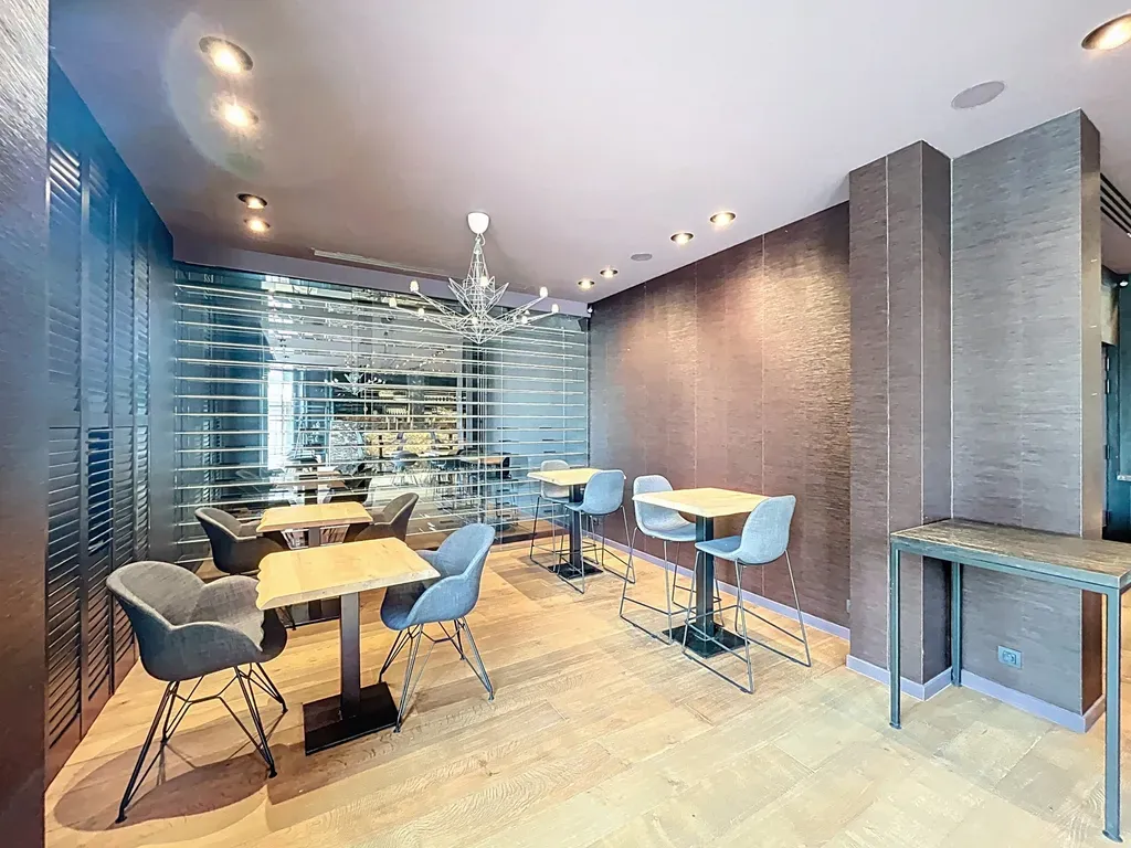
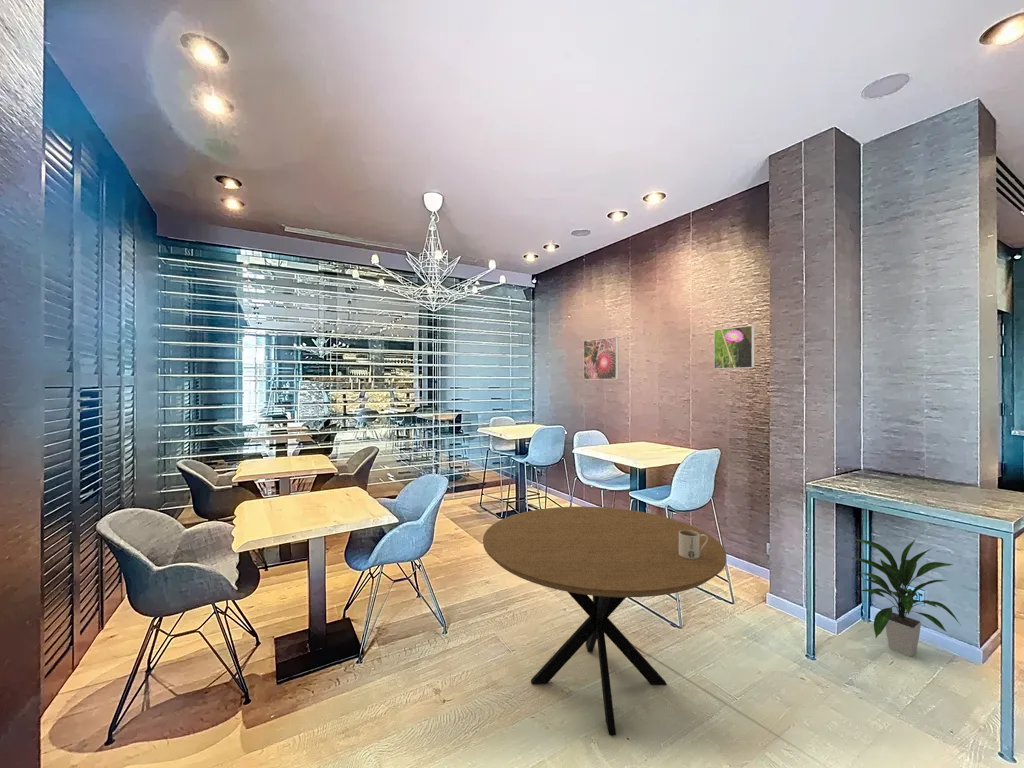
+ dining table [482,506,728,736]
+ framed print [583,336,619,381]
+ mug [679,530,708,559]
+ indoor plant [848,537,961,658]
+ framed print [713,324,756,370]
